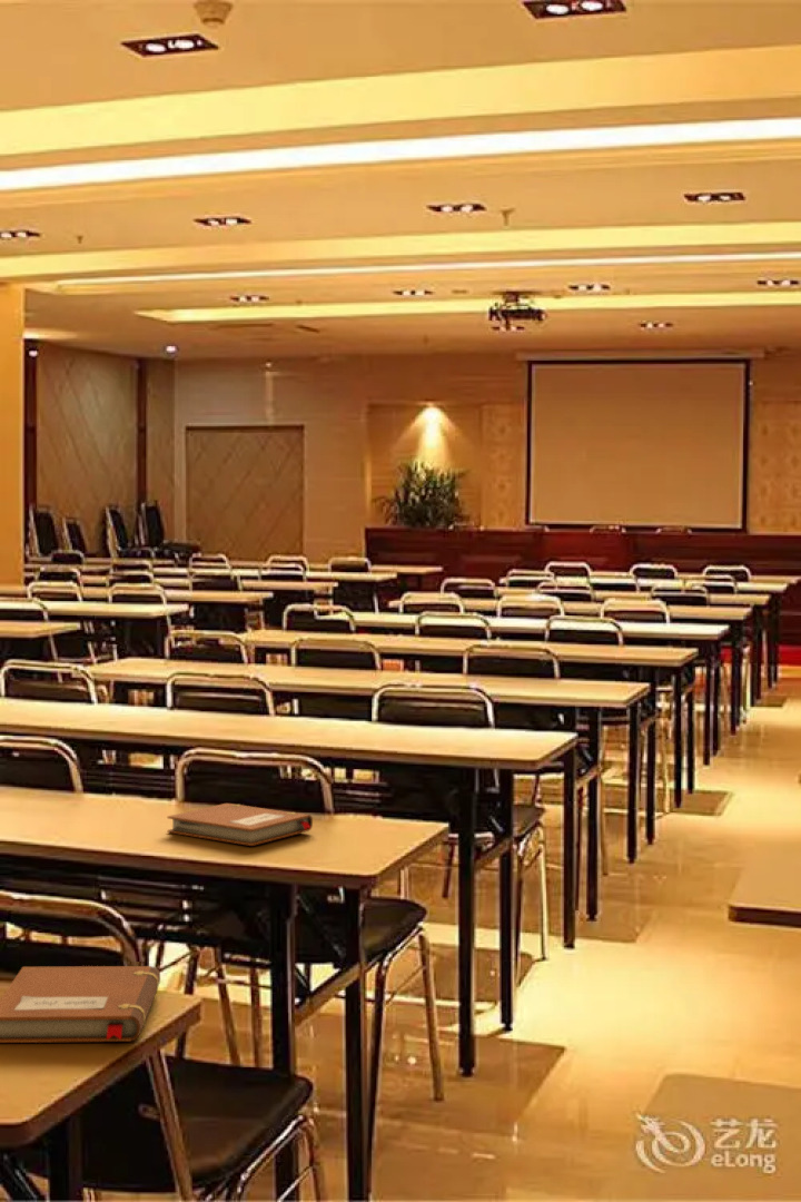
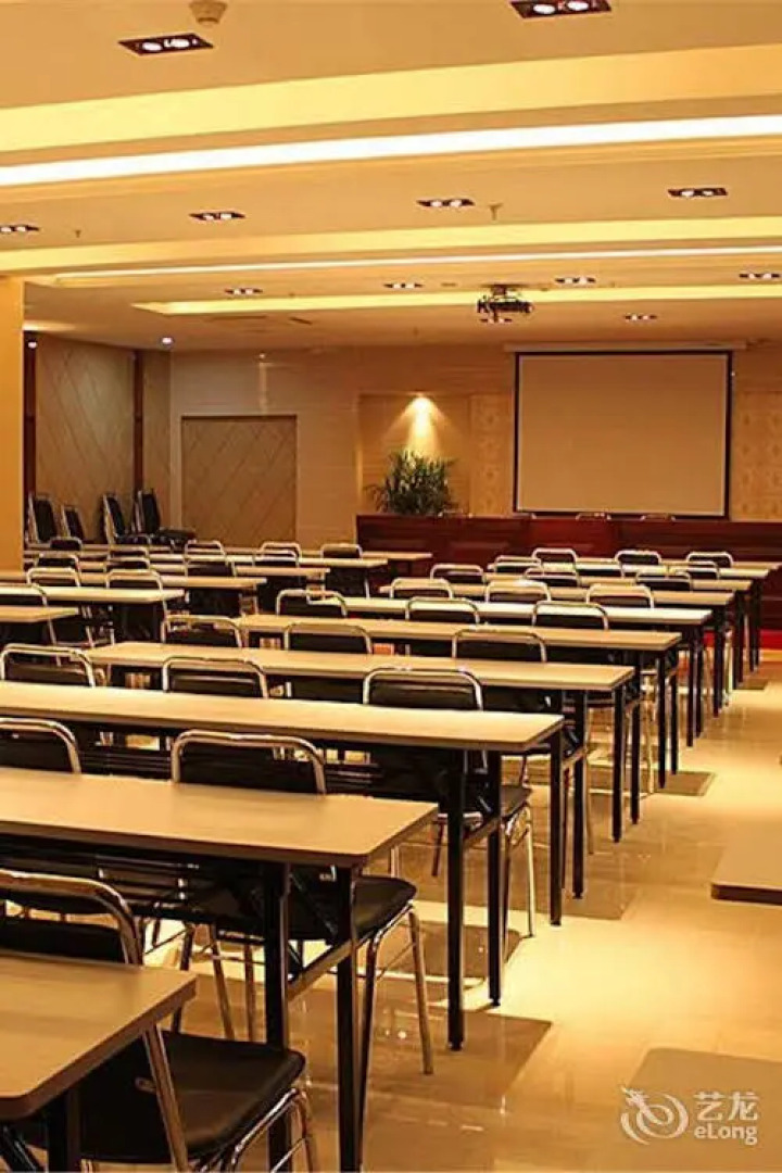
- notebook [167,802,314,847]
- notebook [0,965,161,1044]
